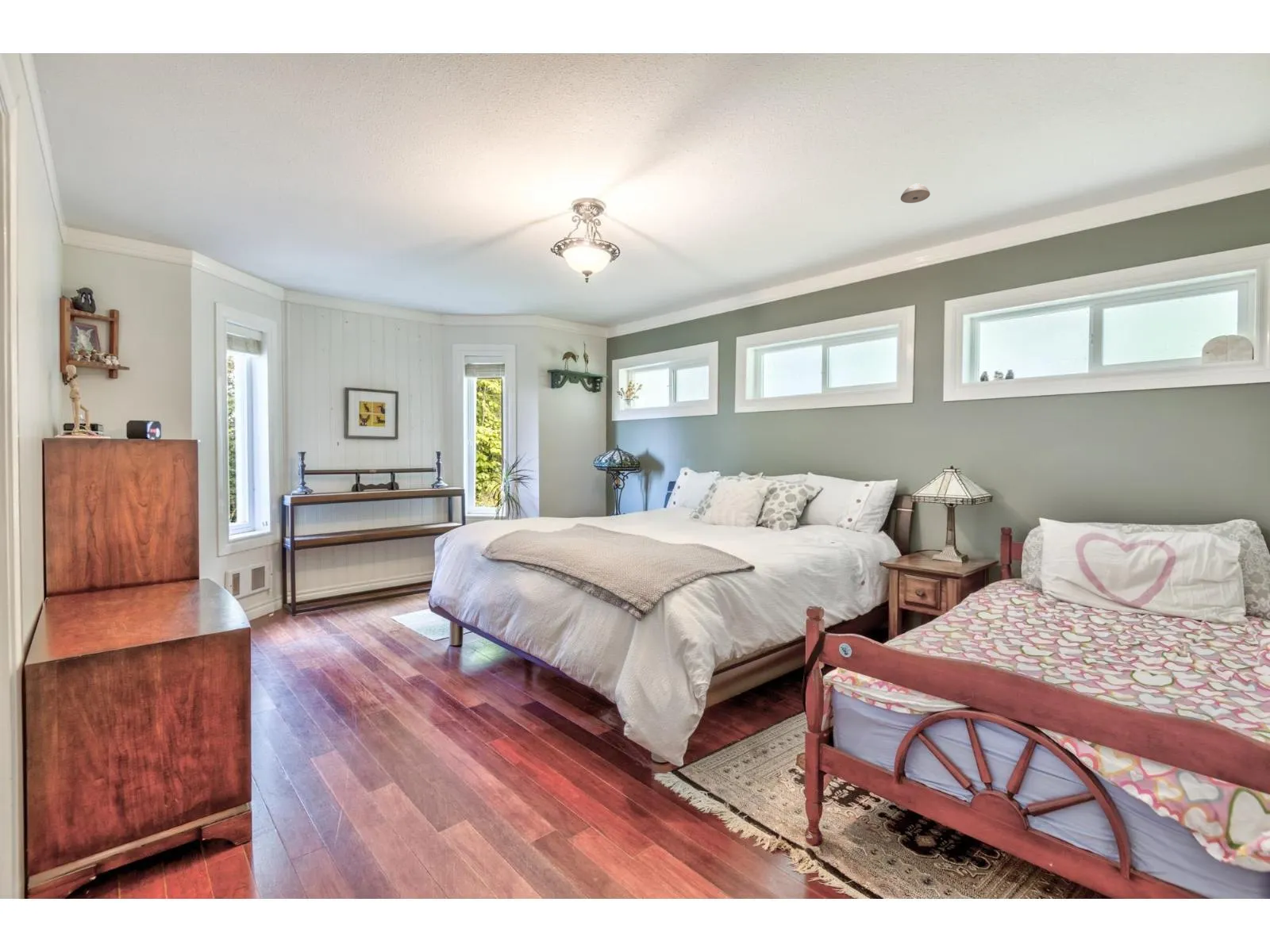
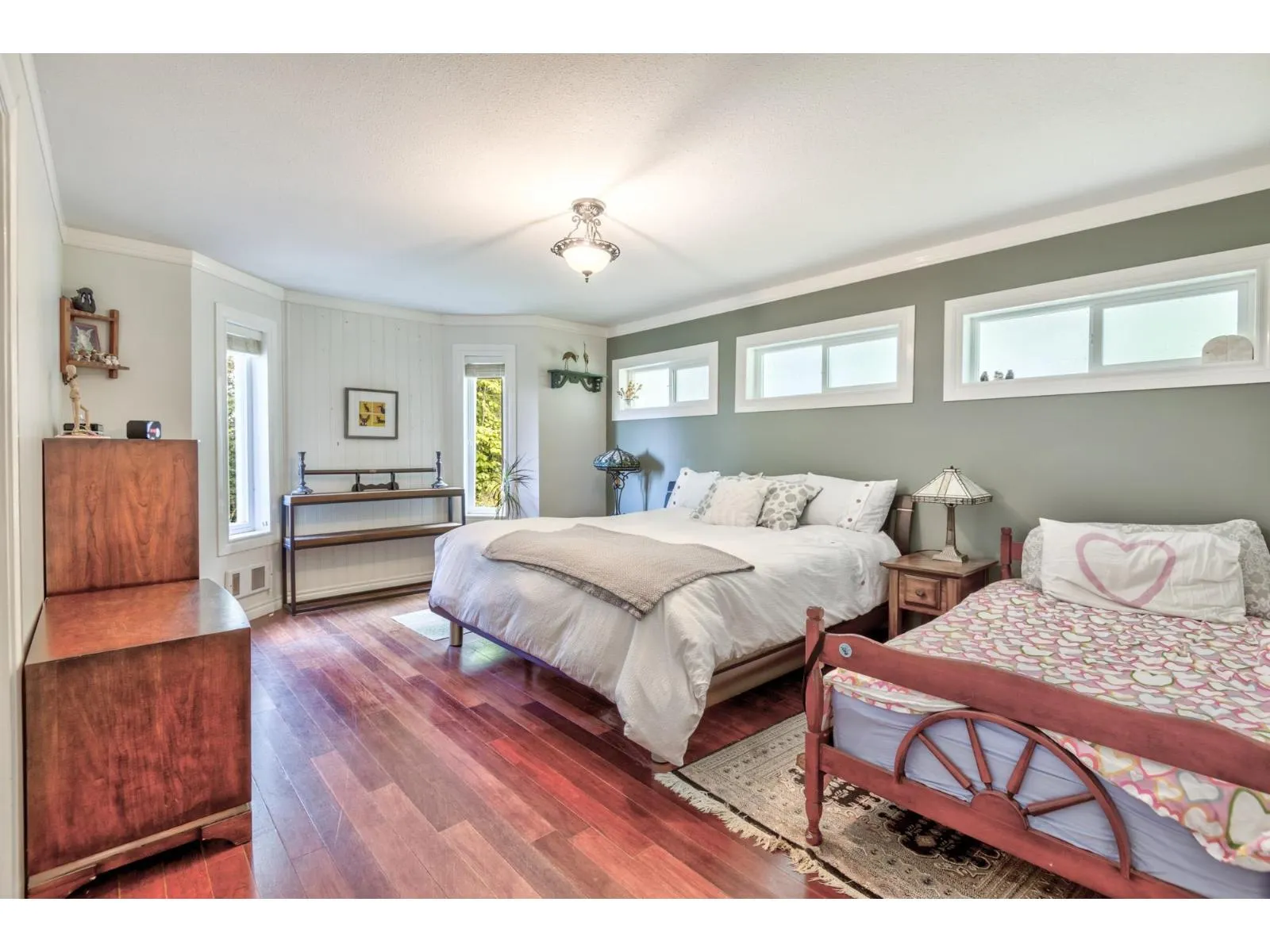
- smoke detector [900,182,931,204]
